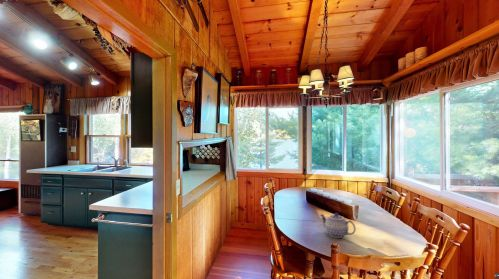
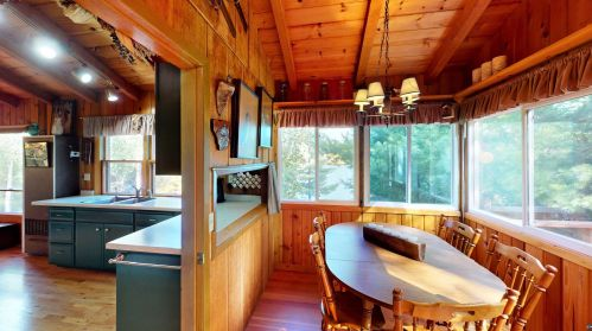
- teapot [319,212,357,239]
